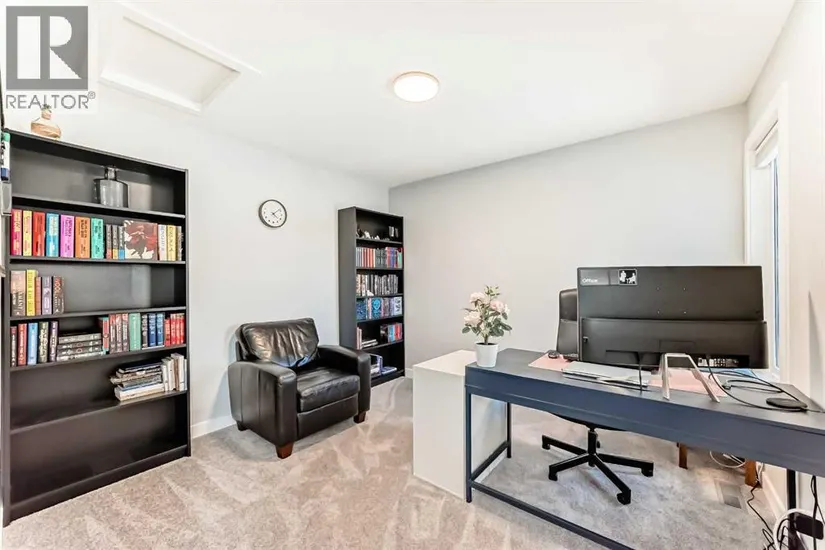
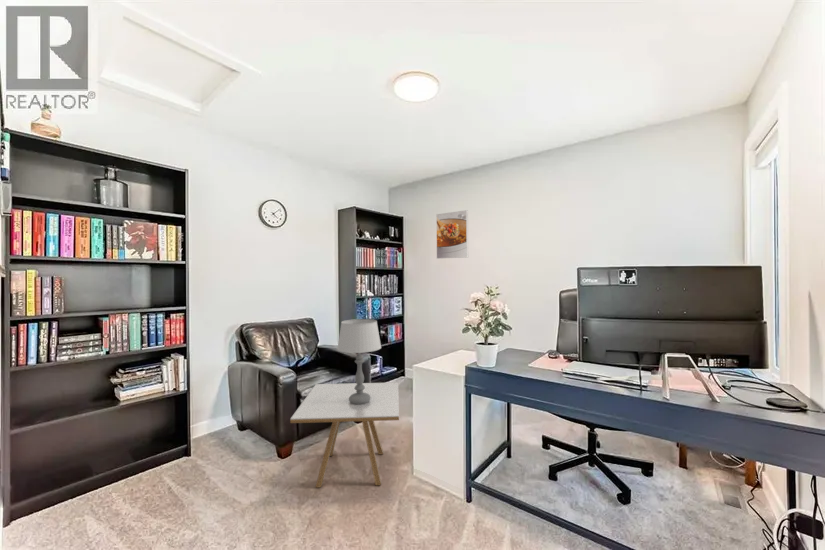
+ table lamp [336,318,382,404]
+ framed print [435,209,469,260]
+ side table [289,381,400,489]
